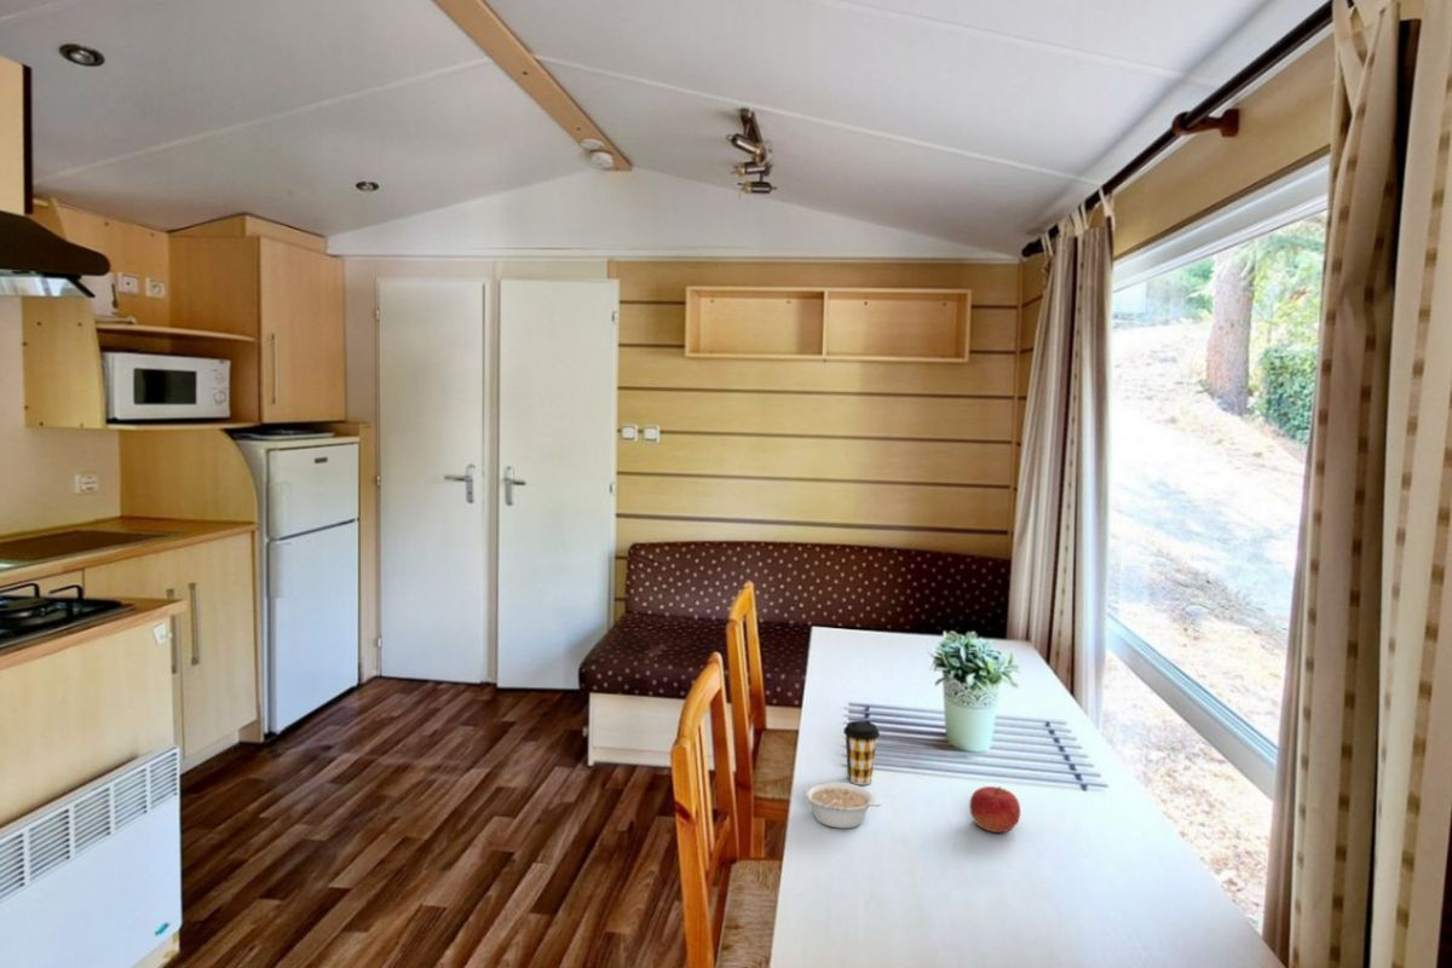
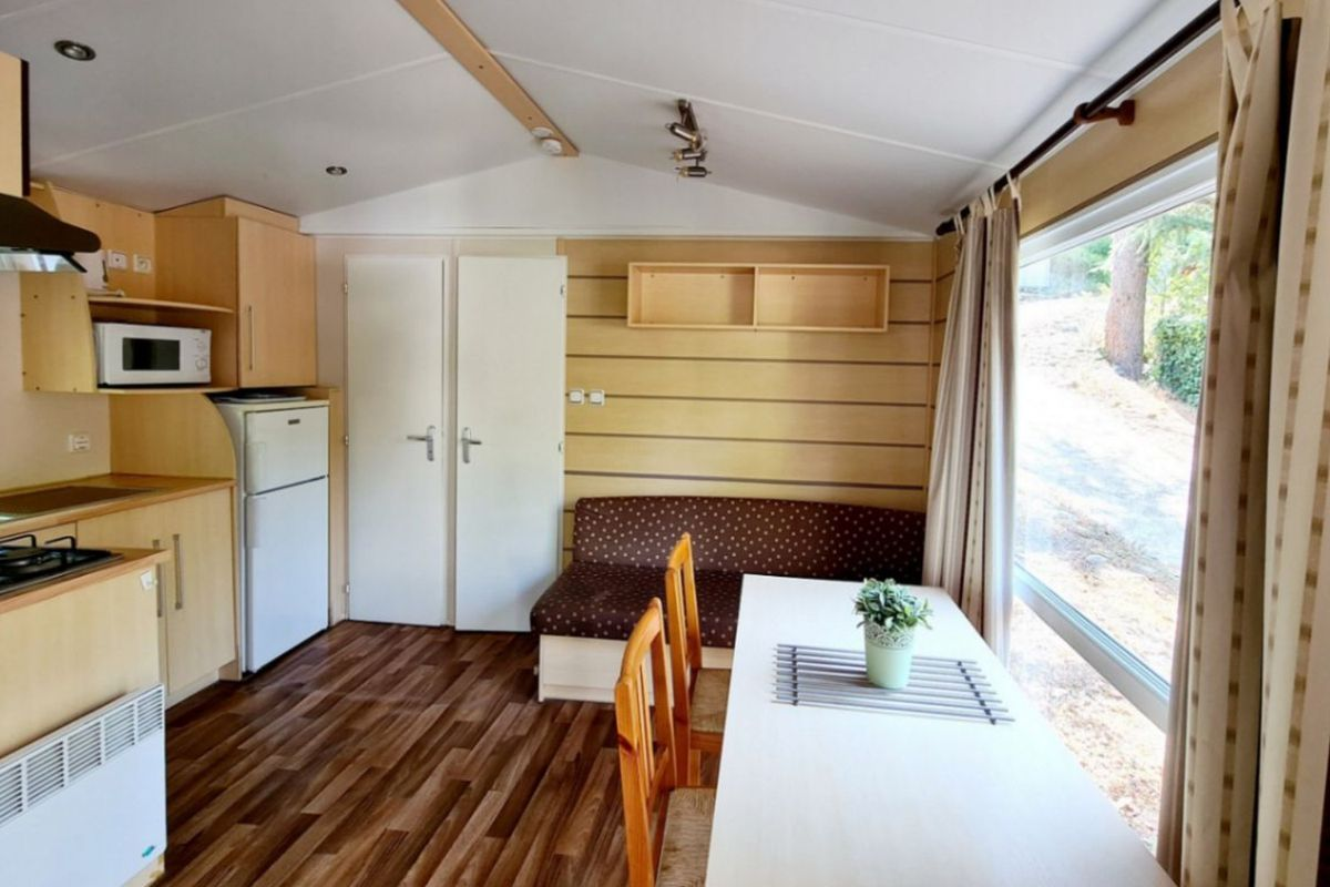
- fruit [968,785,1021,834]
- legume [803,780,883,830]
- coffee cup [842,720,881,786]
